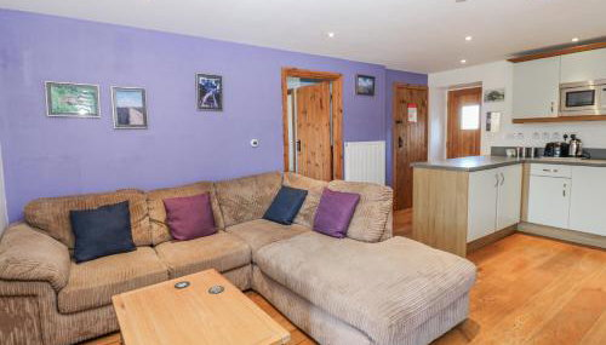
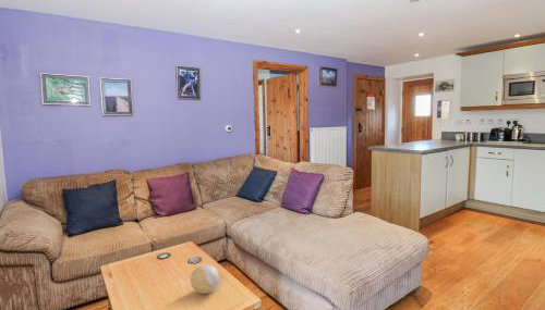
+ decorative ball [190,263,220,295]
